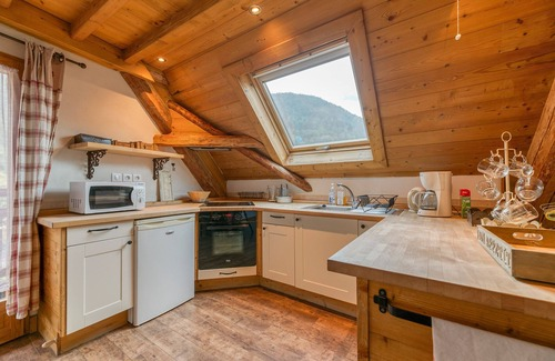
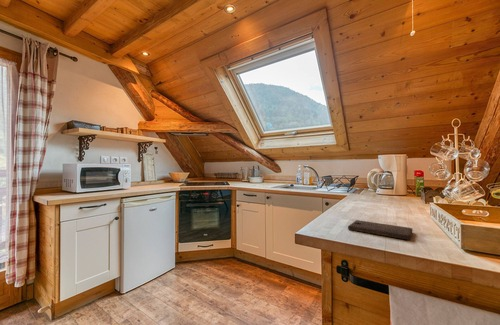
+ cutting board [347,219,414,241]
